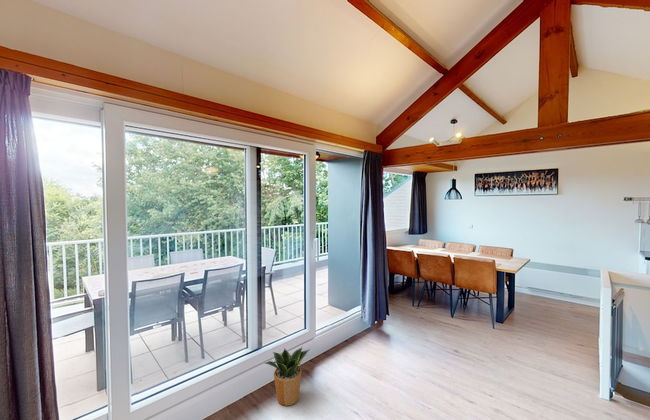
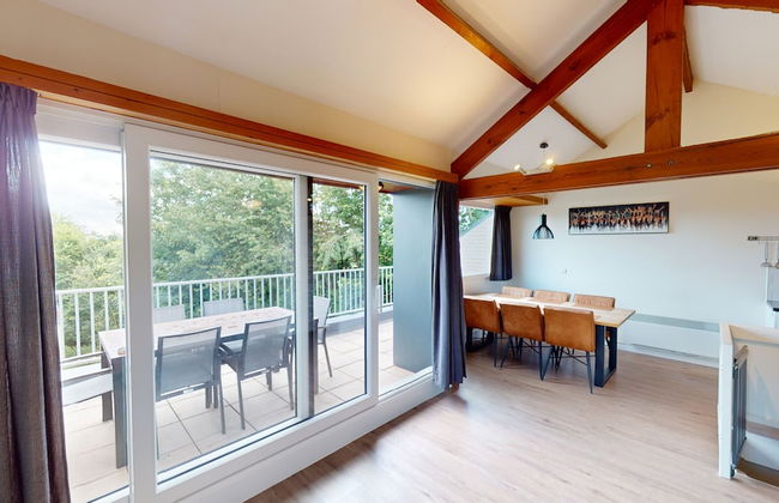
- potted plant [263,346,311,407]
